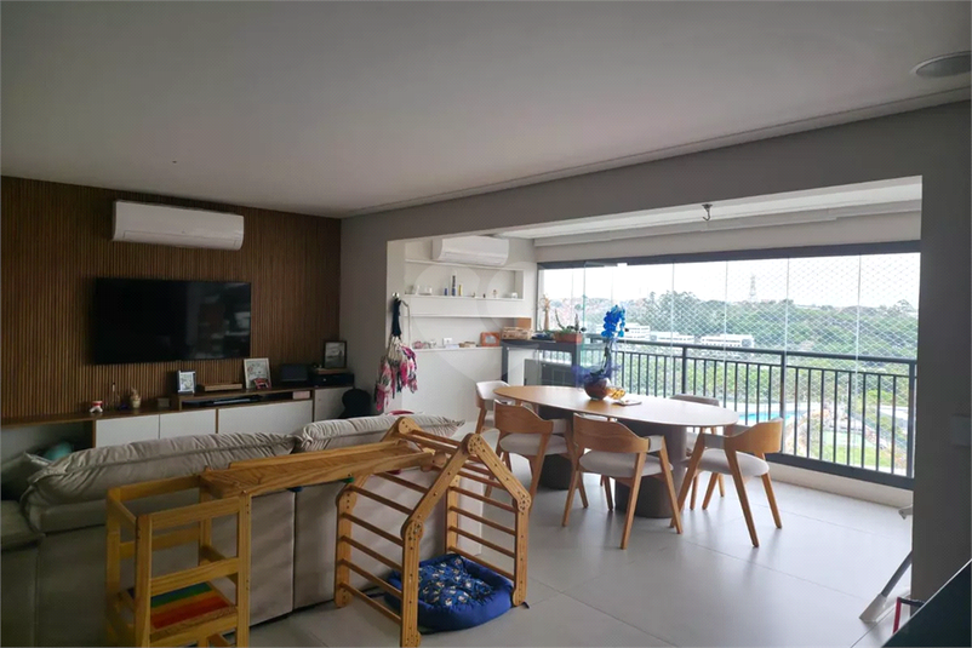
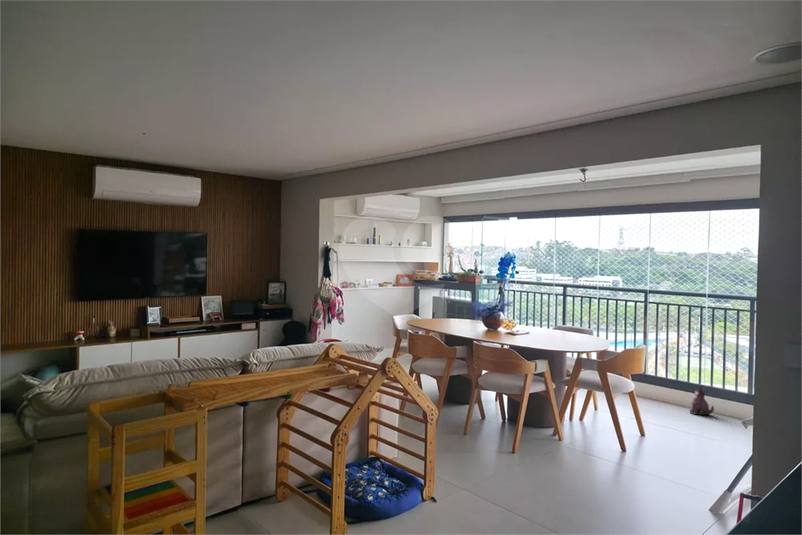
+ plush toy [689,386,715,416]
